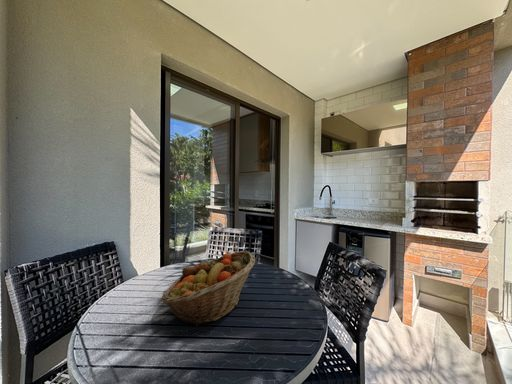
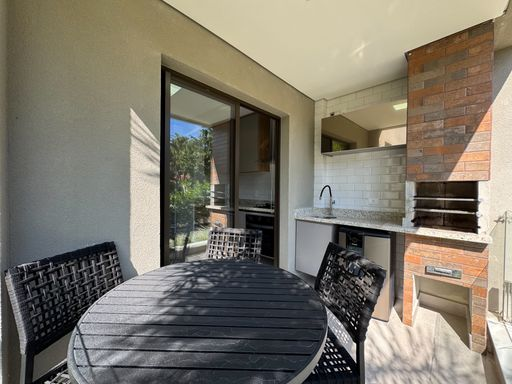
- fruit basket [161,250,256,327]
